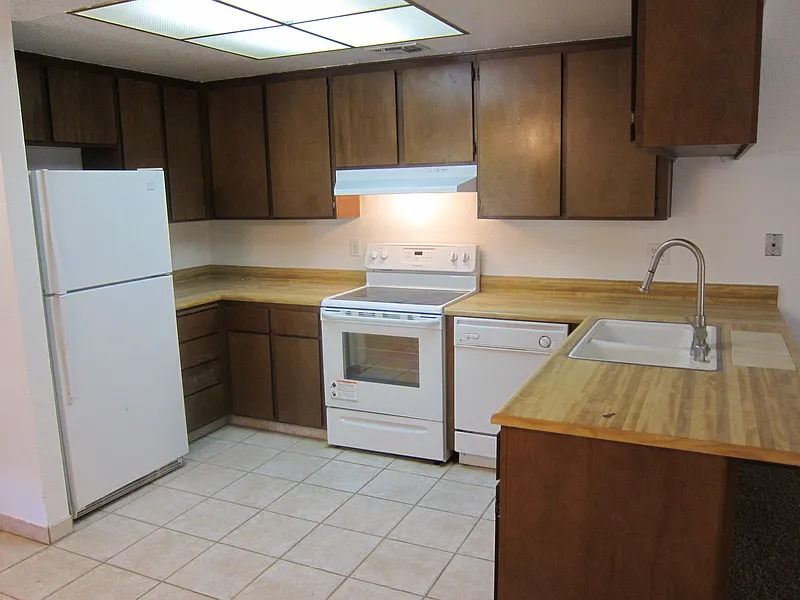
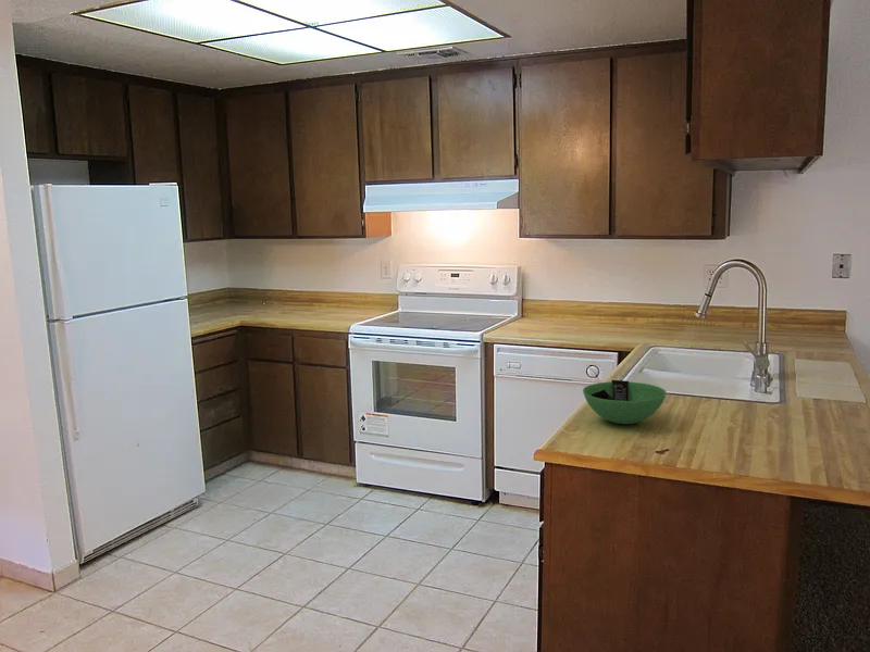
+ bowl [582,379,667,425]
